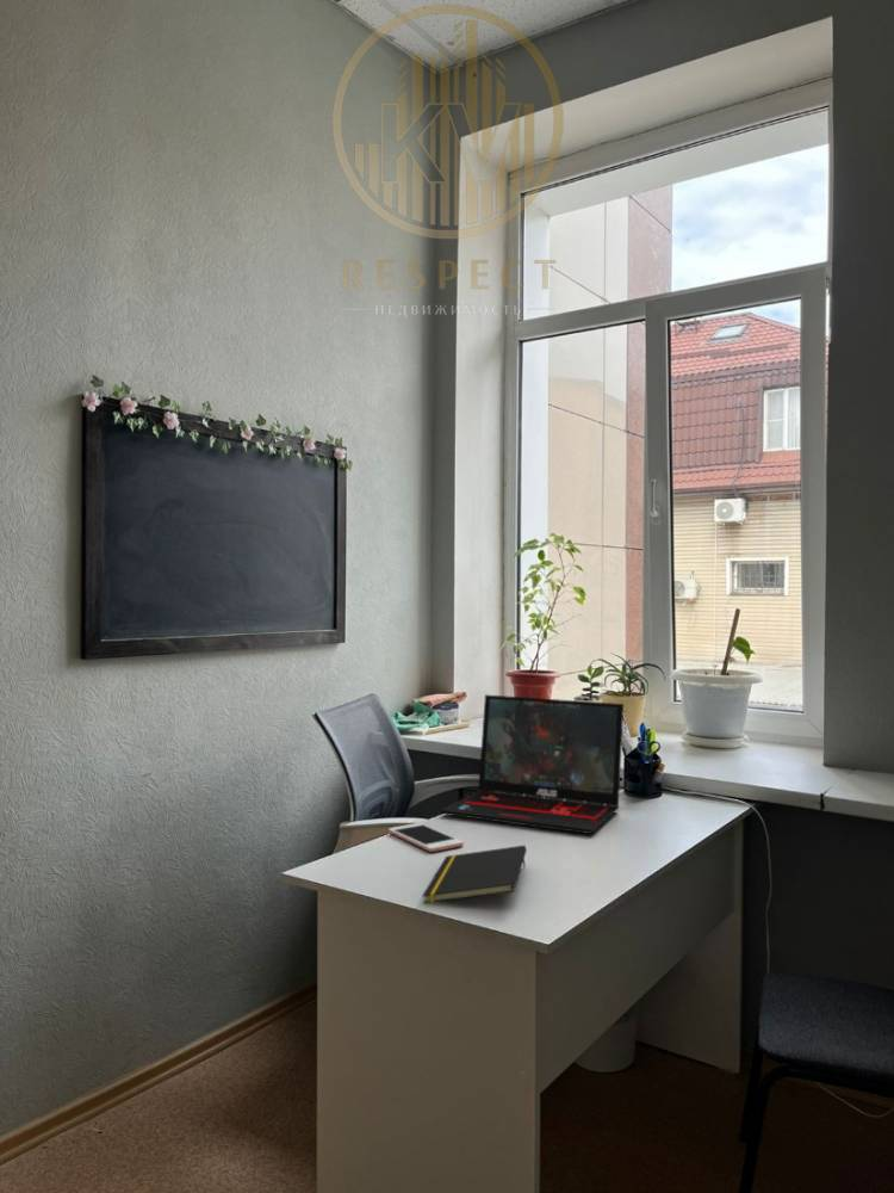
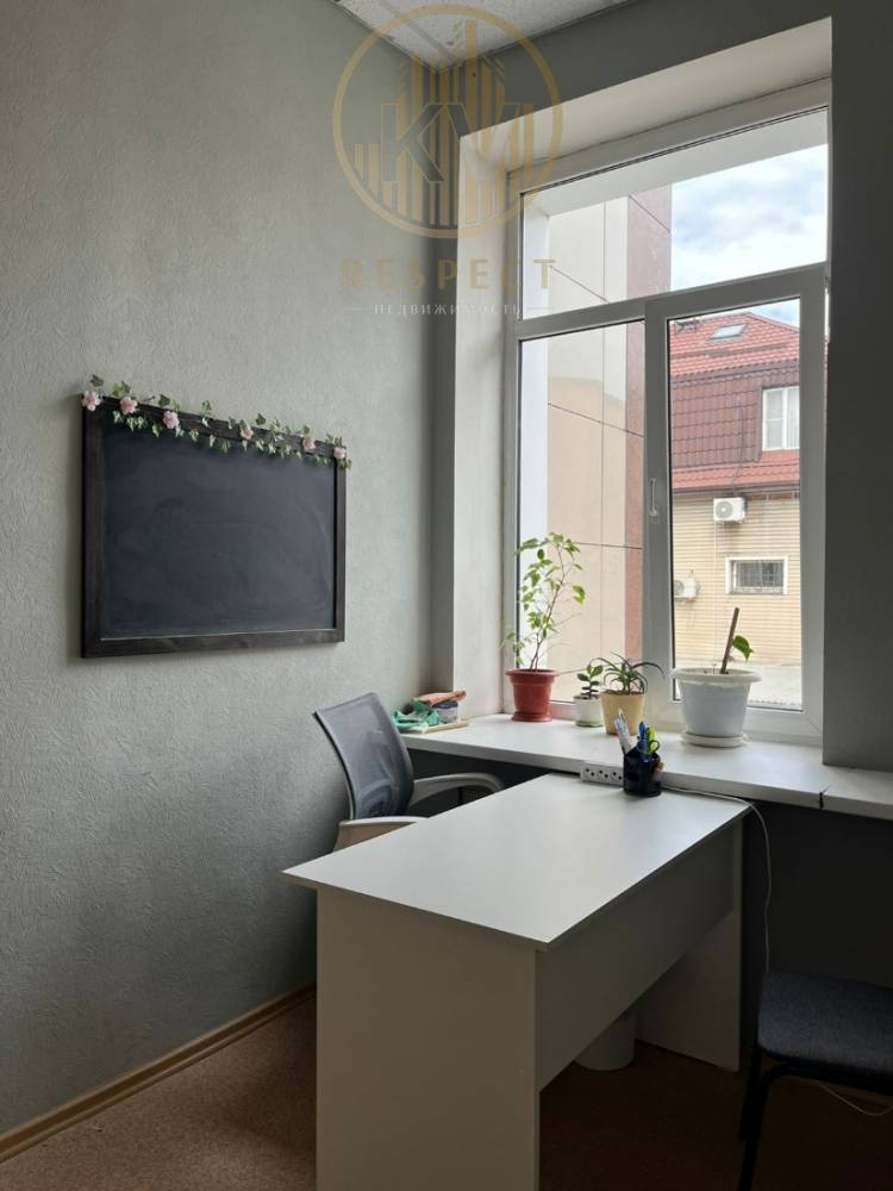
- laptop [440,693,625,835]
- notepad [422,845,528,904]
- cell phone [387,822,465,853]
